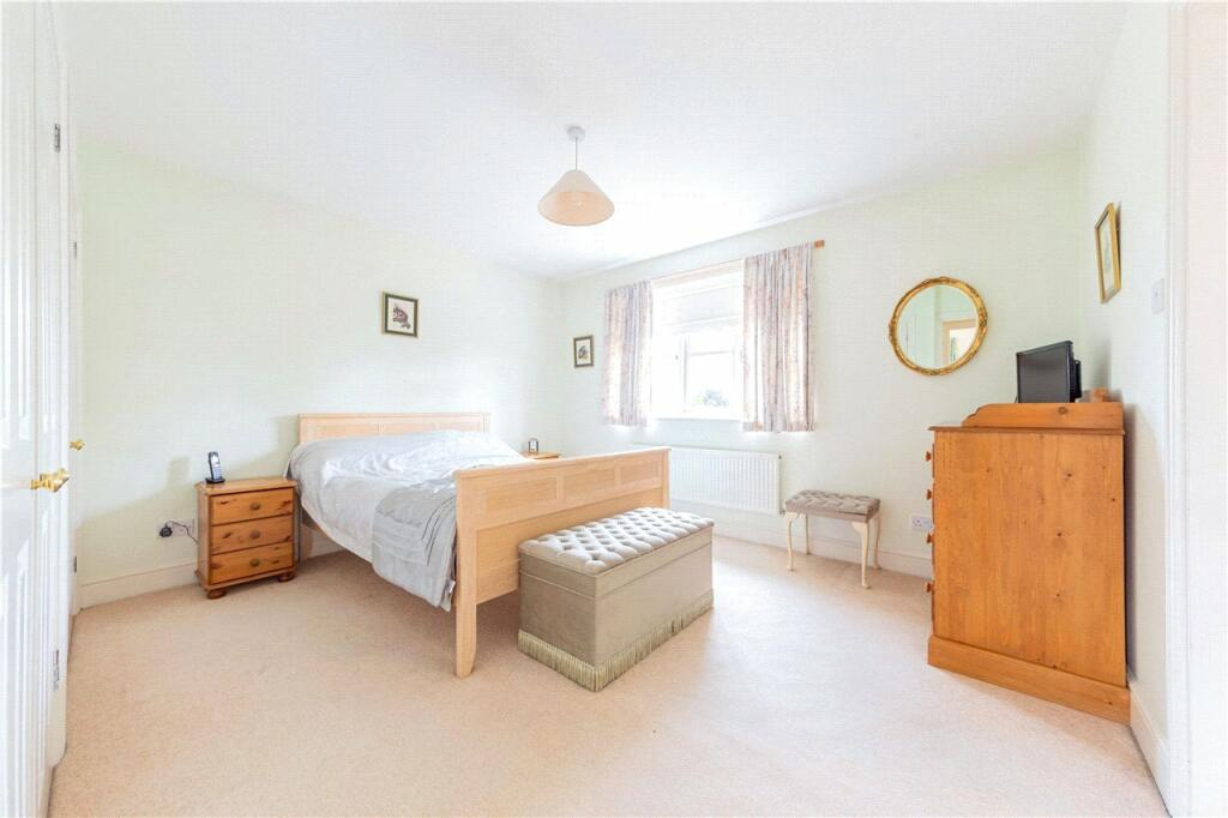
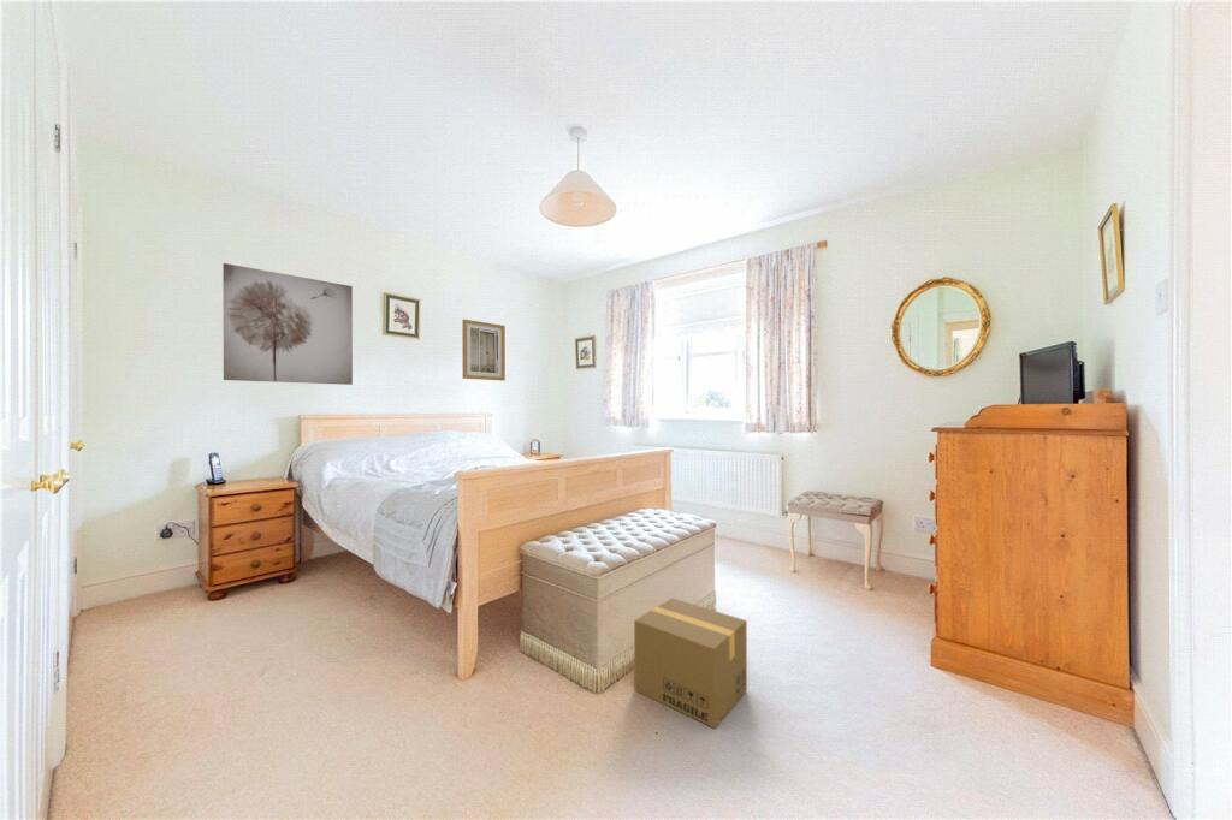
+ cardboard box [633,596,748,730]
+ wall art [221,262,354,386]
+ wall art [461,319,507,382]
